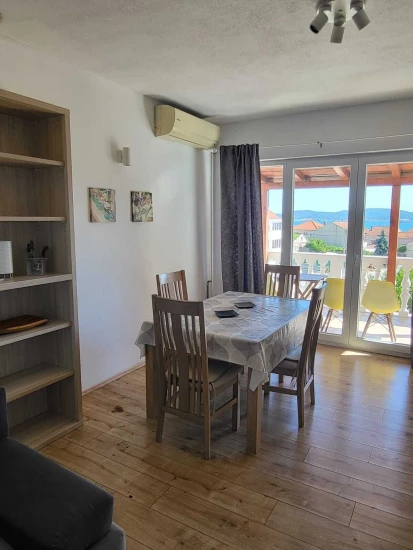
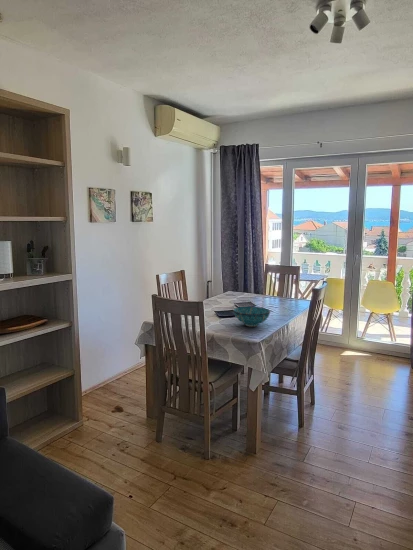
+ bowl [232,306,271,327]
